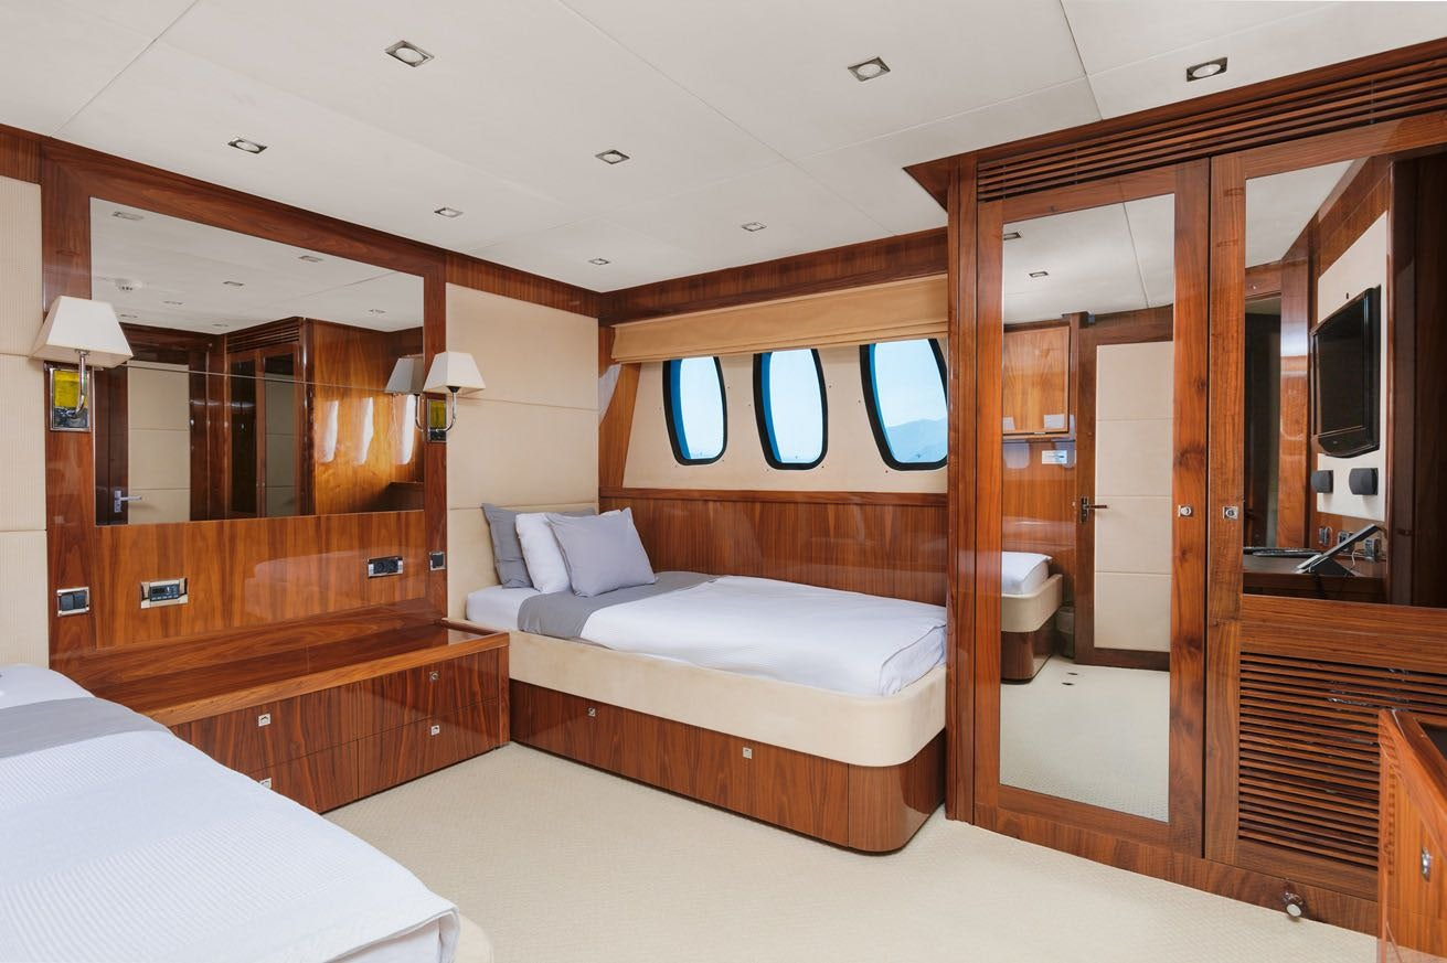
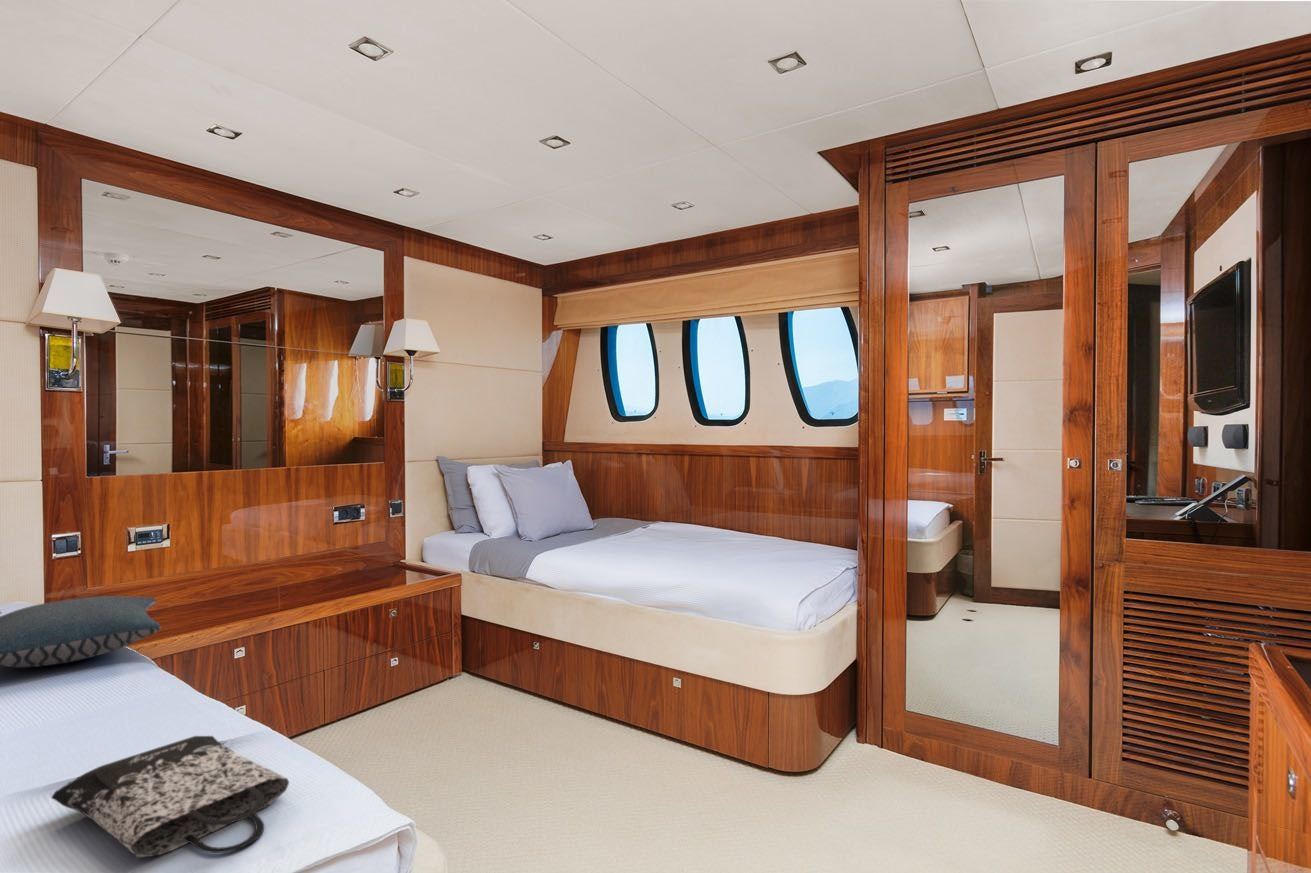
+ tote bag [51,735,290,858]
+ pillow [0,595,162,668]
